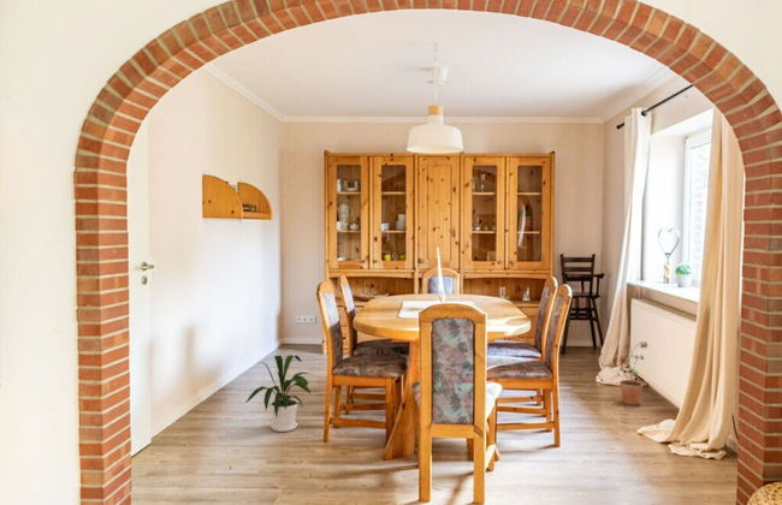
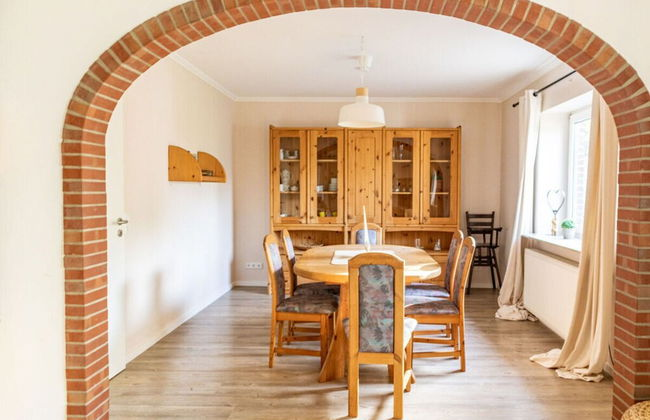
- house plant [244,354,315,433]
- potted plant [617,340,648,406]
